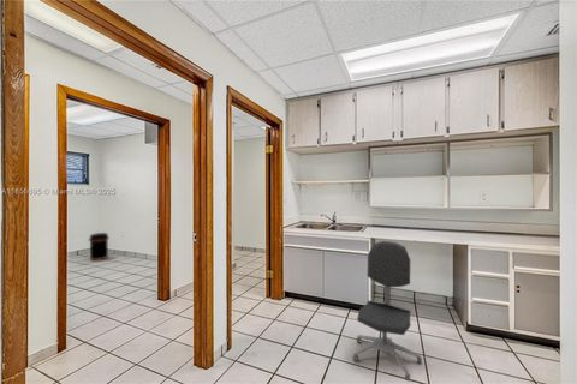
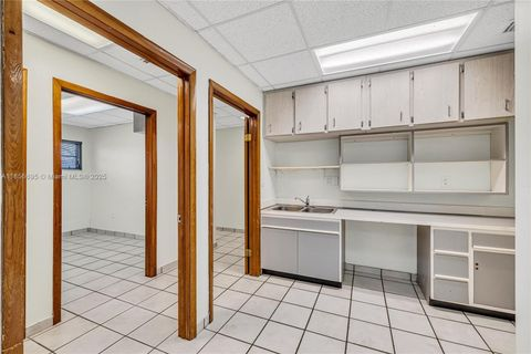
- trash can [88,232,111,262]
- office chair [352,240,423,383]
